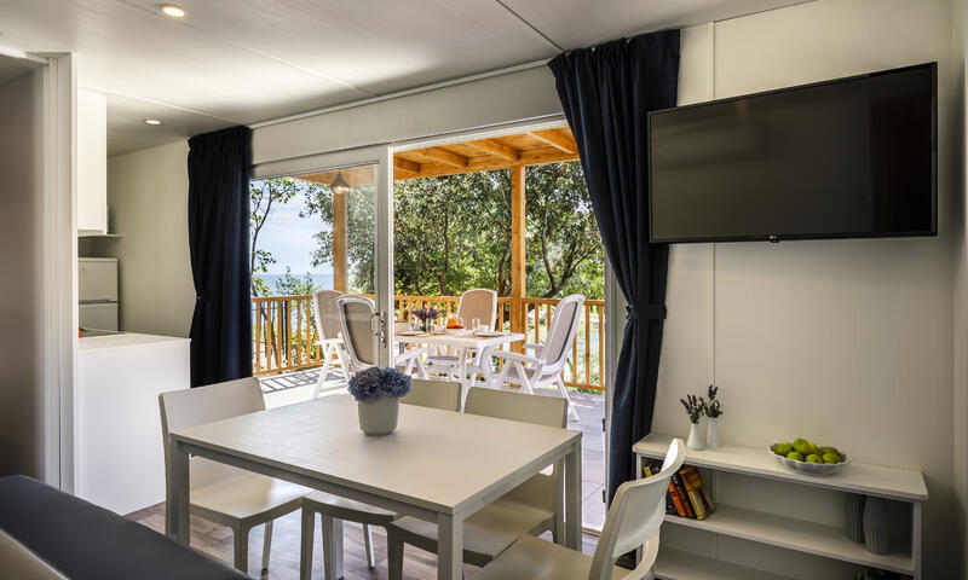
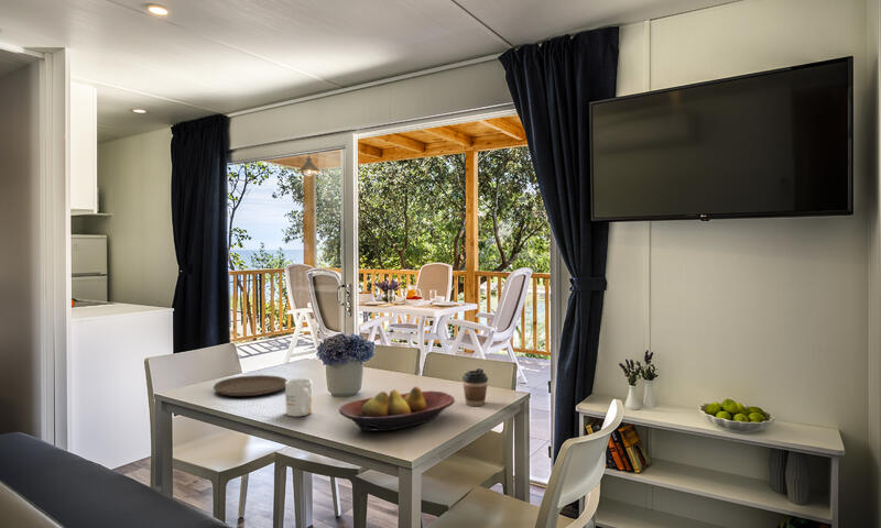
+ coffee cup [461,367,489,407]
+ mug [284,377,313,417]
+ plate [213,374,289,397]
+ fruit bowl [338,386,456,432]
